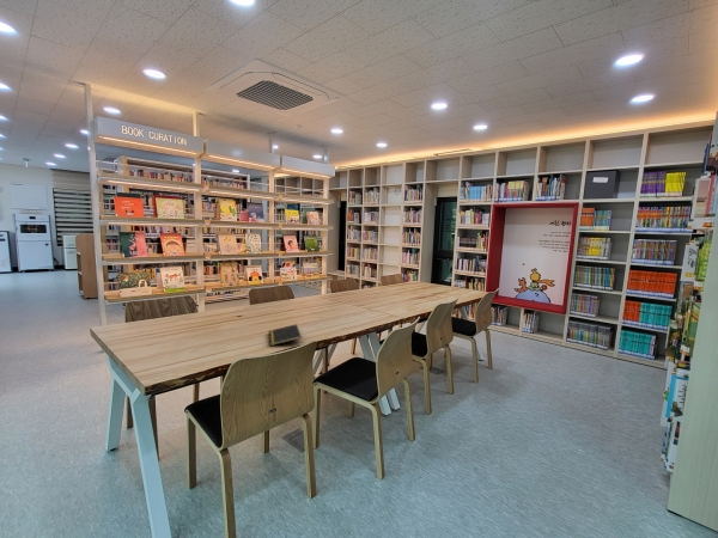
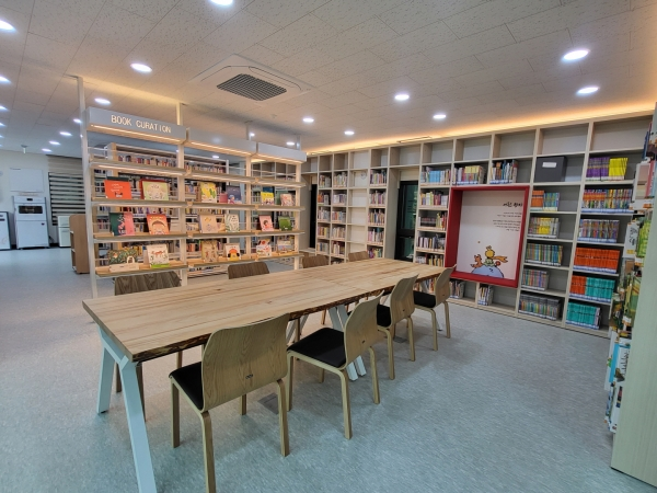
- notepad [268,323,303,347]
